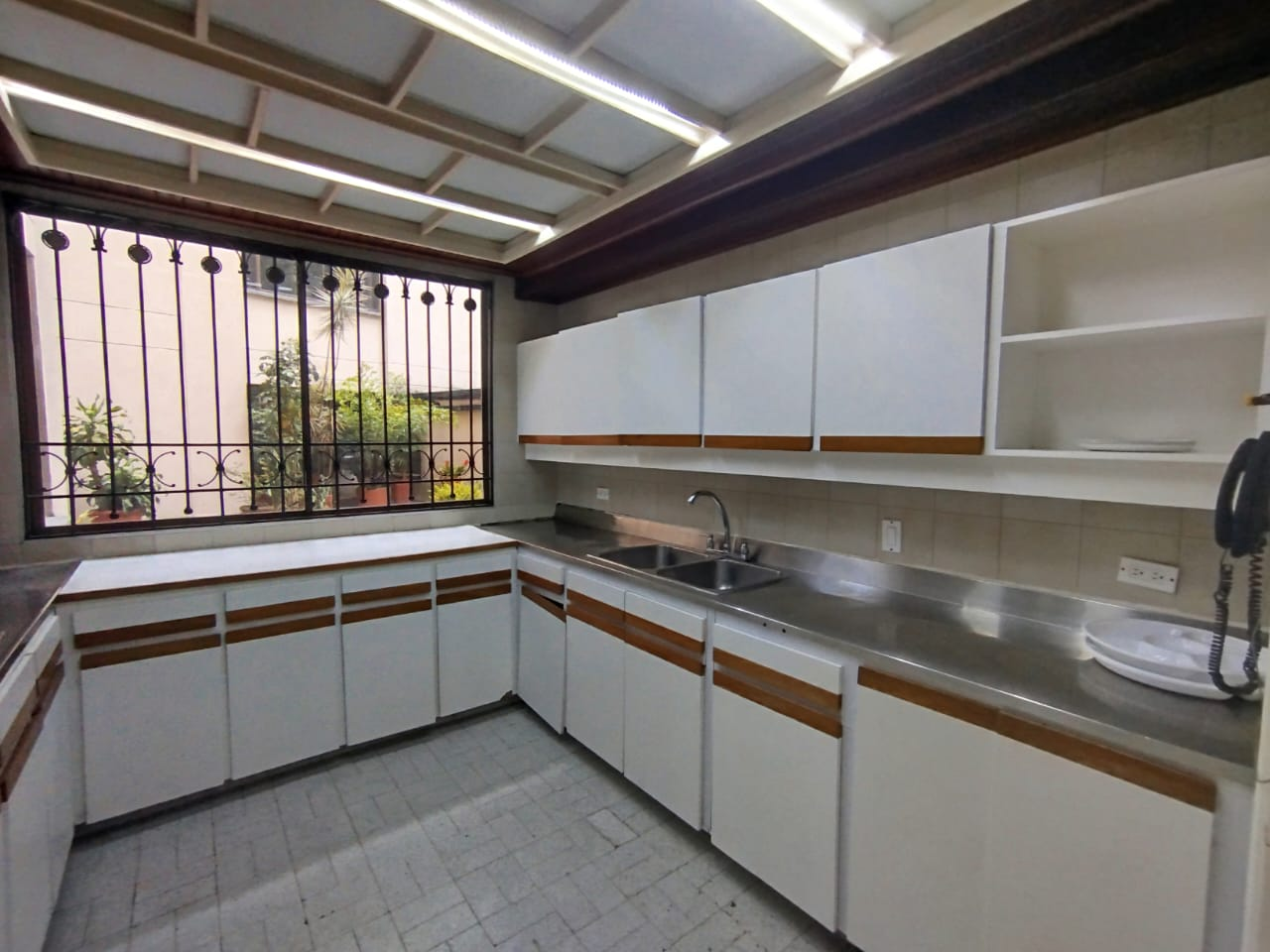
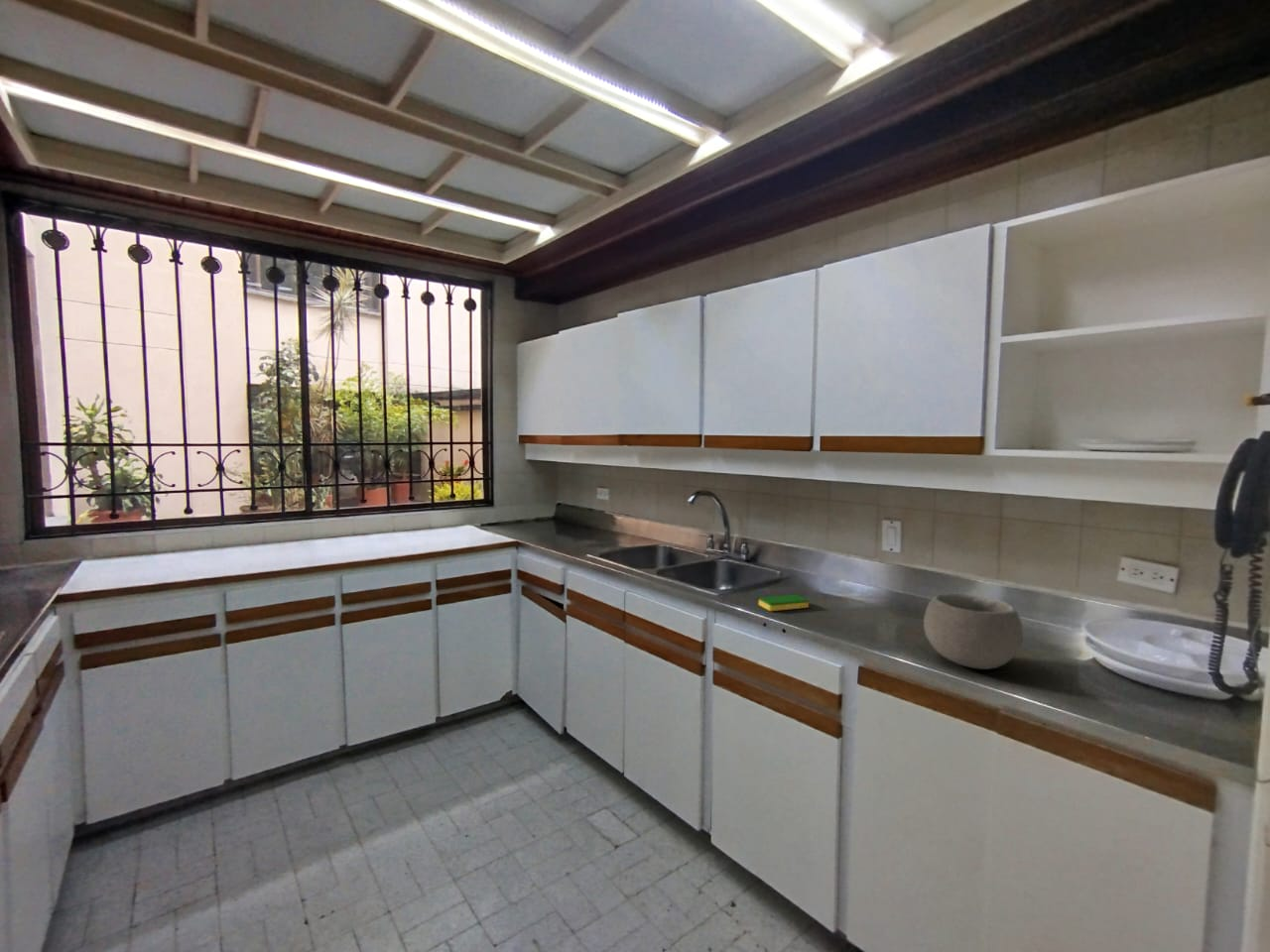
+ bowl [923,592,1024,670]
+ dish sponge [758,594,810,612]
